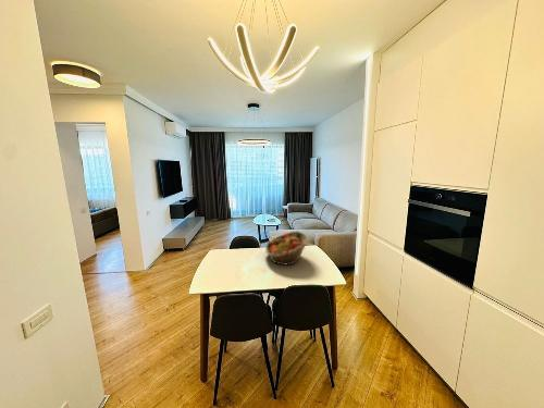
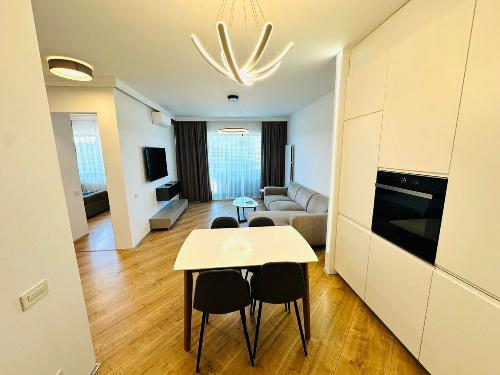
- fruit basket [264,231,310,267]
